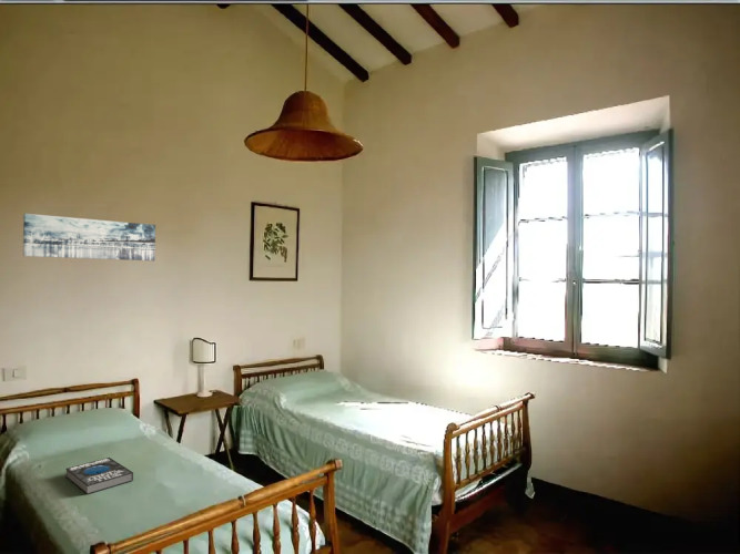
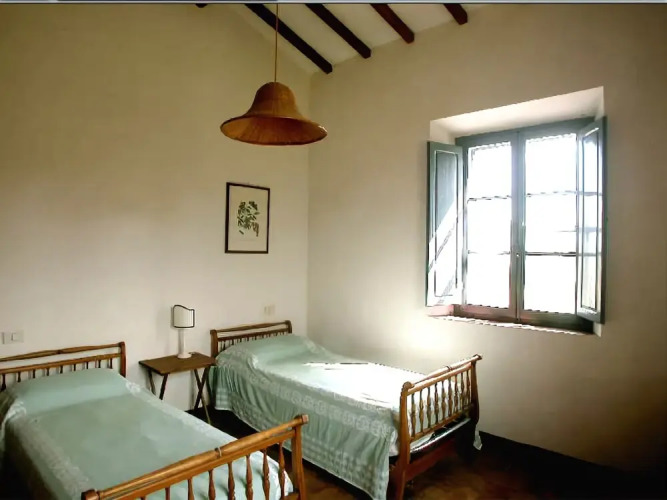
- book [64,456,134,495]
- wall art [22,213,156,261]
